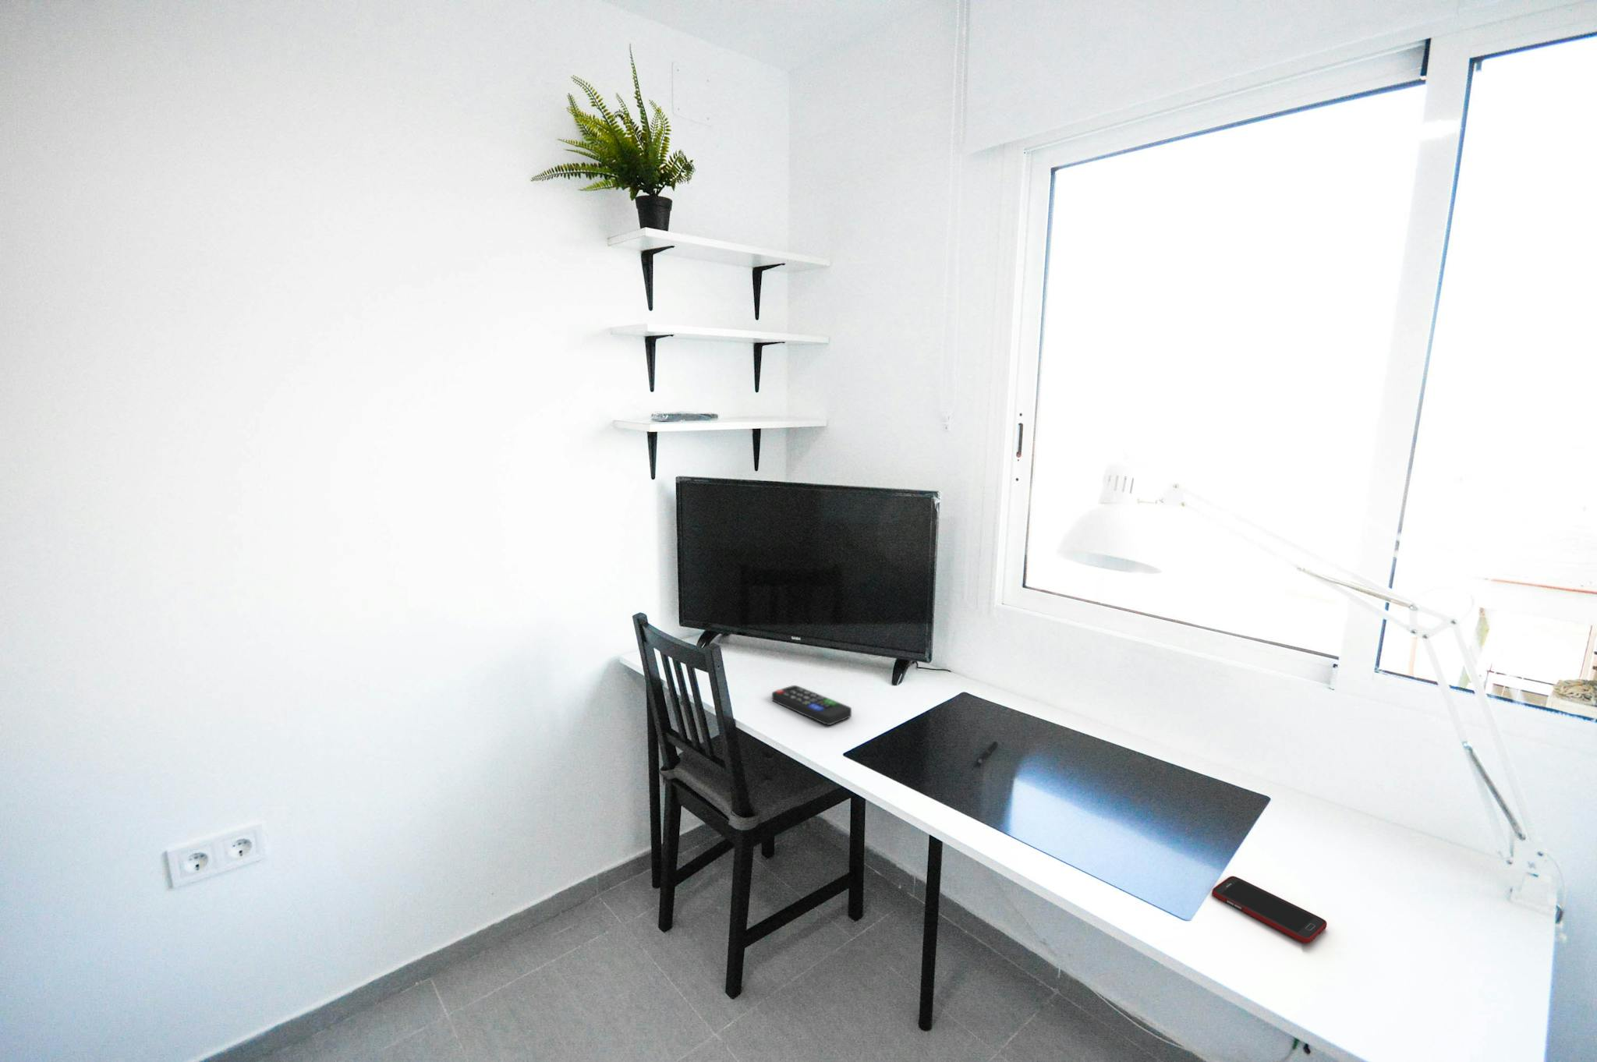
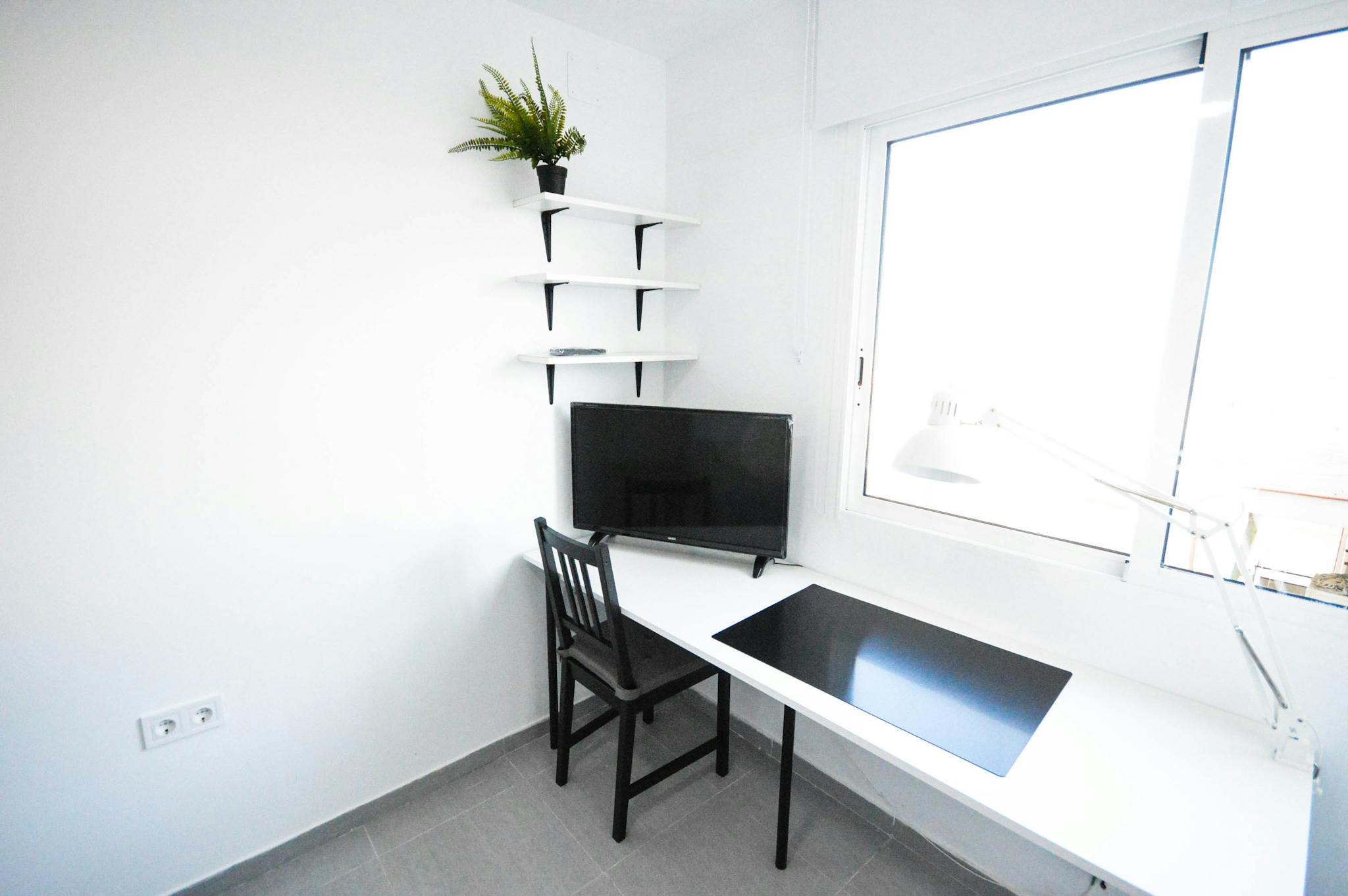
- cell phone [1211,876,1327,945]
- pen [977,740,999,764]
- remote control [771,685,852,725]
